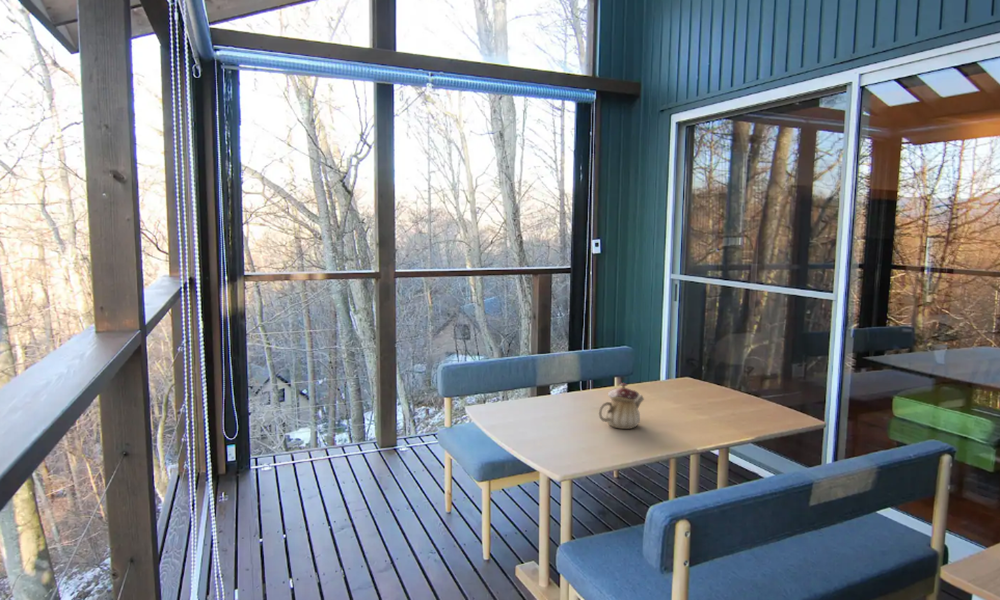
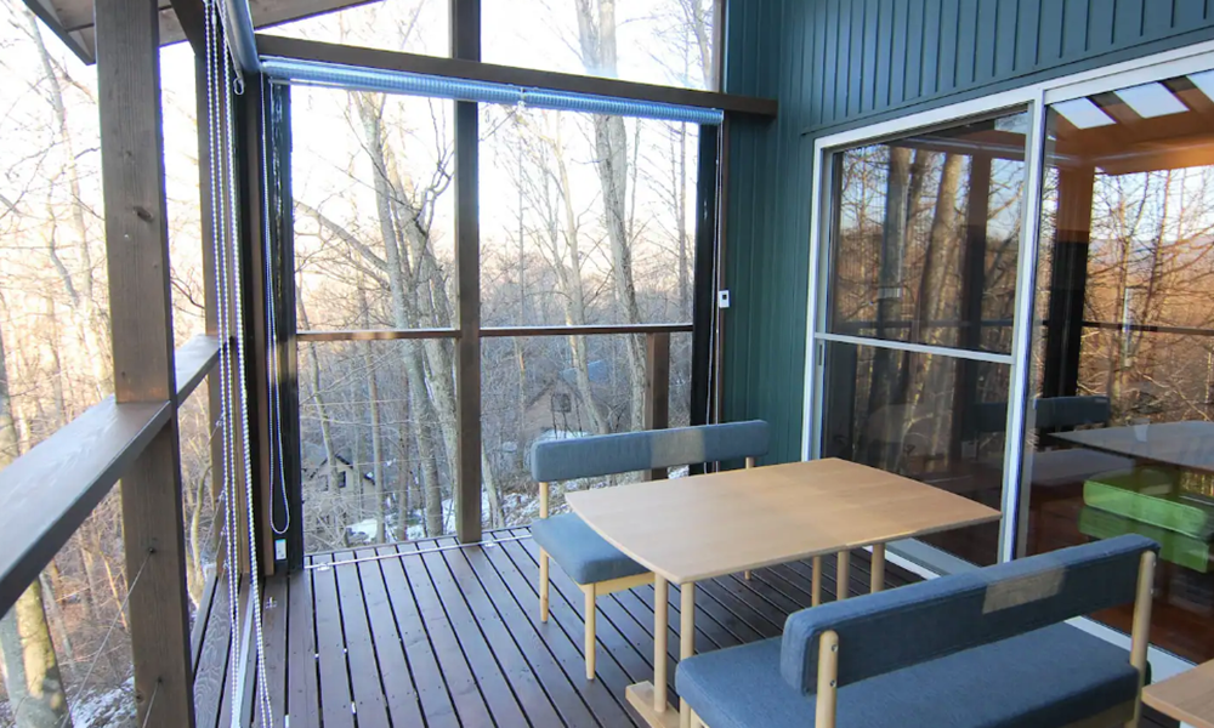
- teapot [598,382,645,430]
